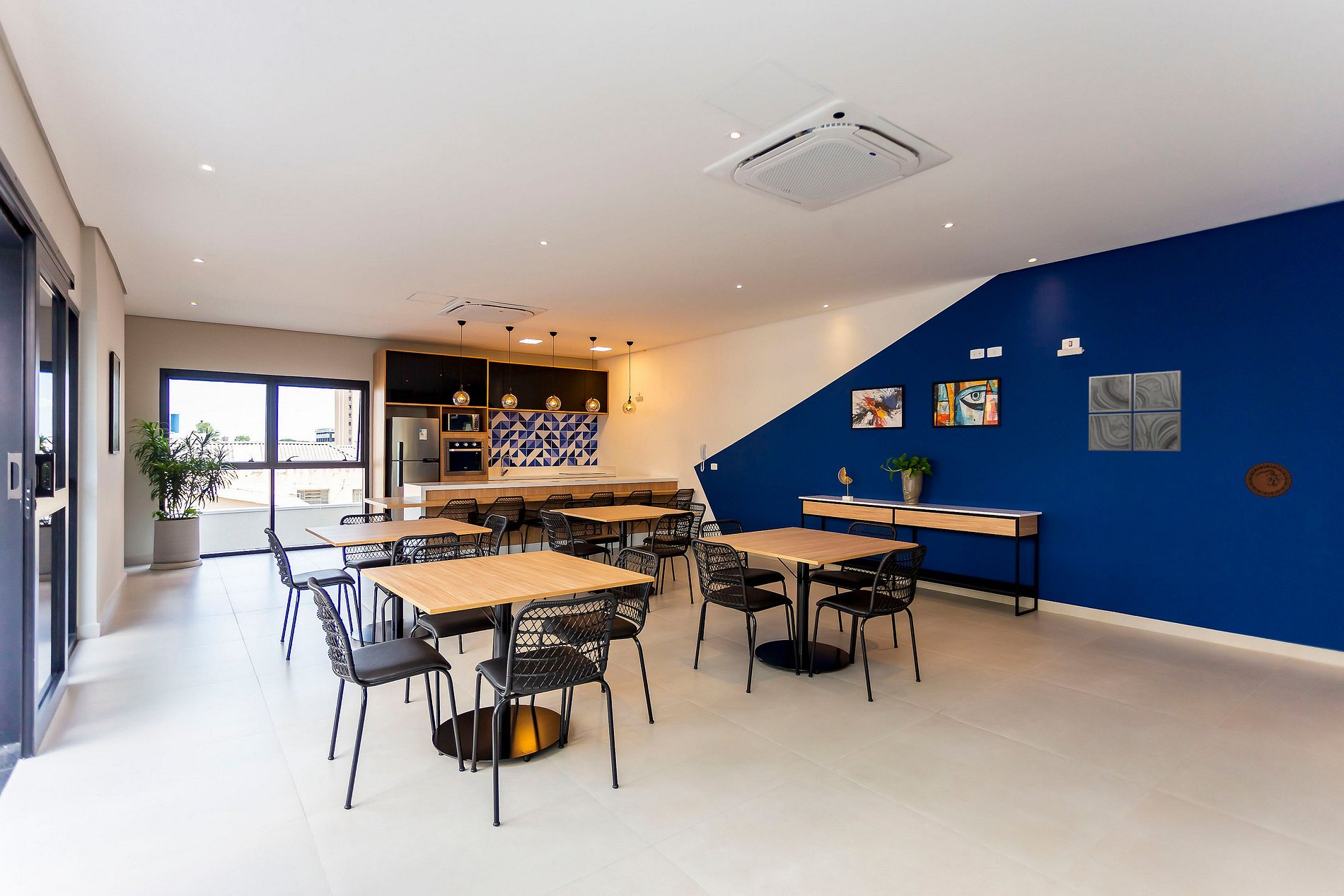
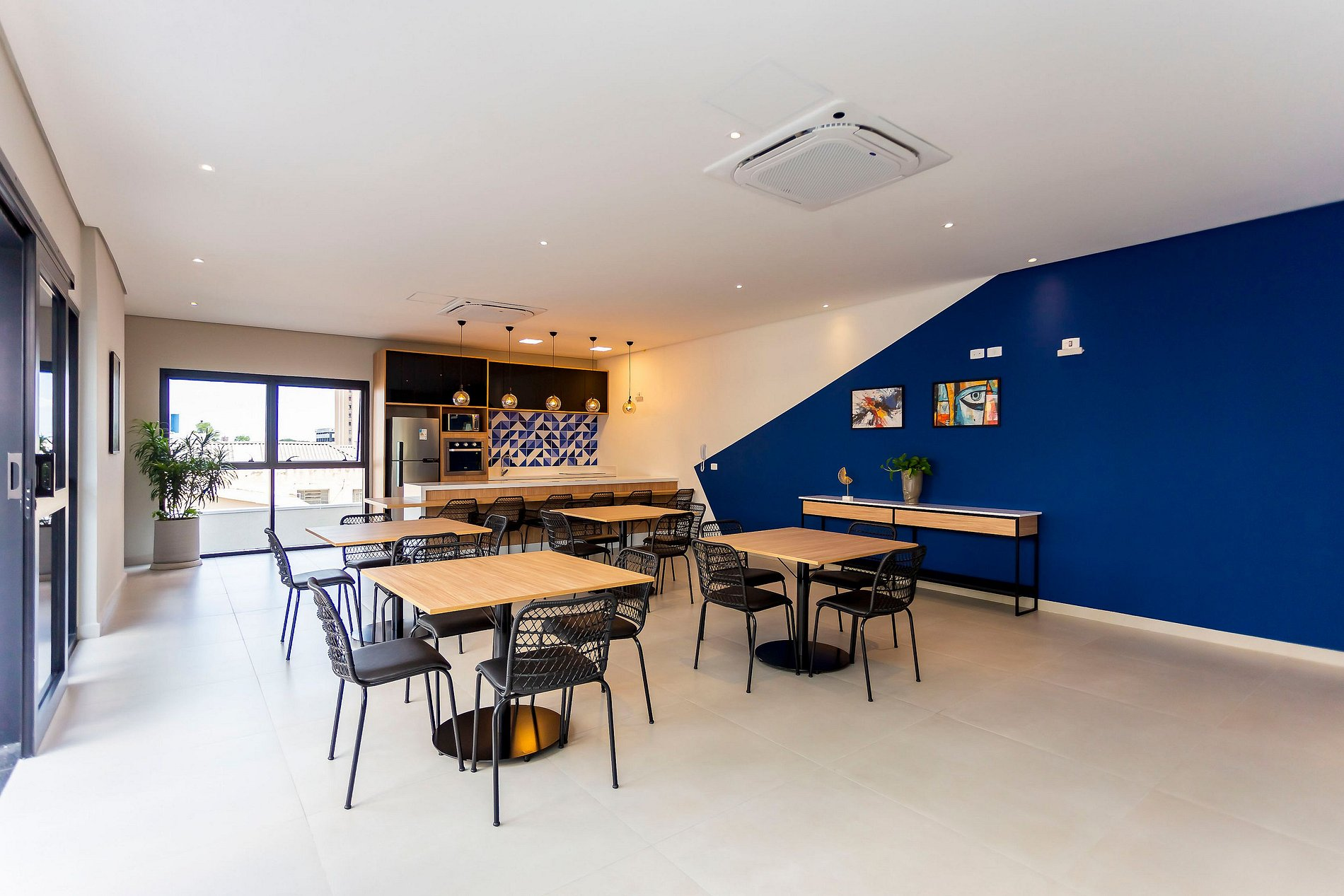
- wall art [1088,370,1182,452]
- decorative plate [1244,462,1293,499]
